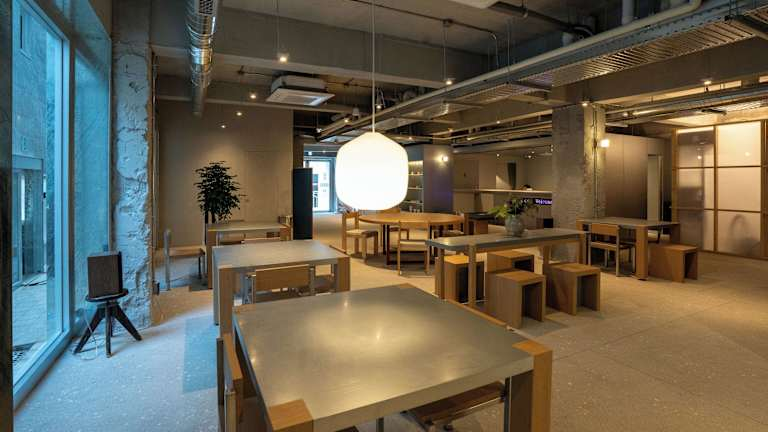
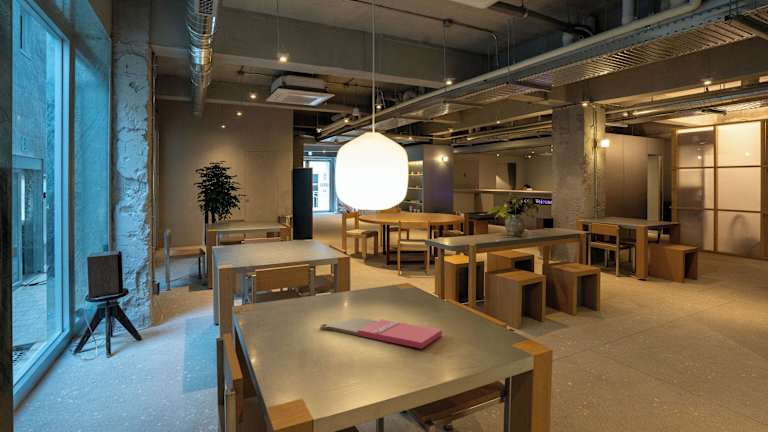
+ cutting board [319,316,443,350]
